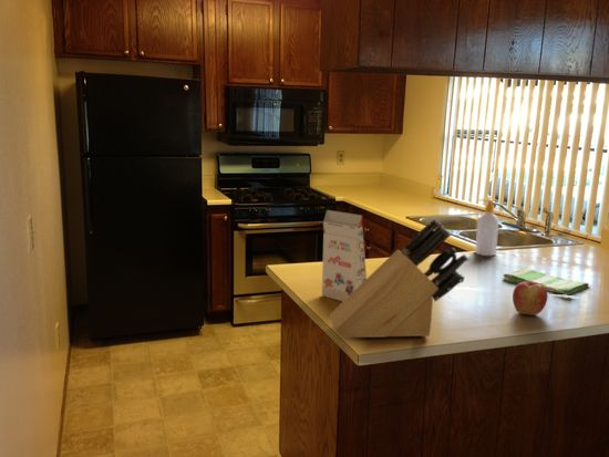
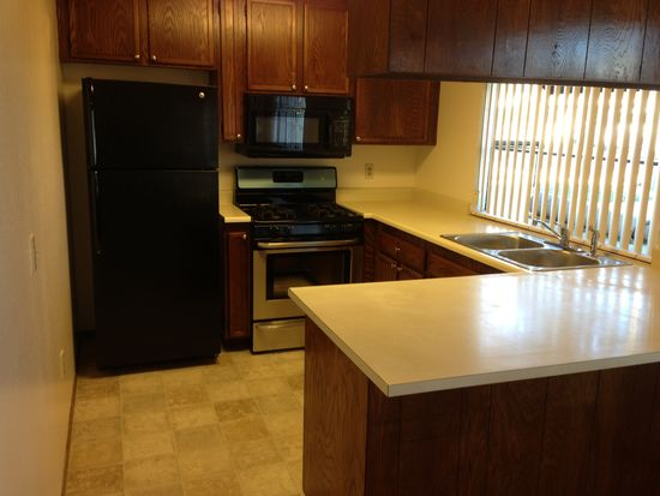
- dish towel [502,267,590,297]
- gift box [321,209,368,302]
- apple [512,281,548,316]
- soap bottle [474,198,499,257]
- knife block [329,218,468,339]
